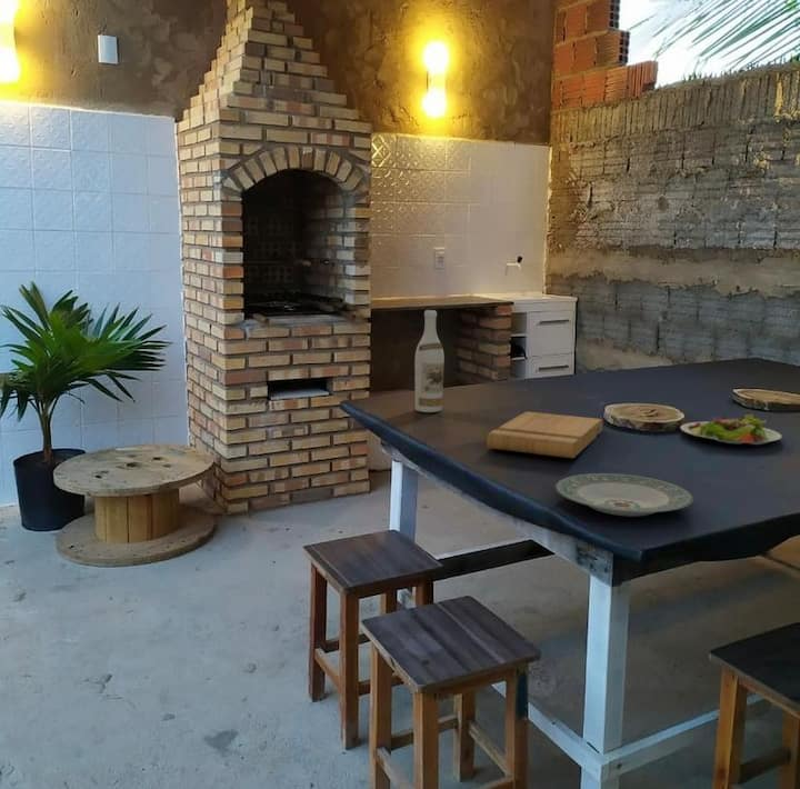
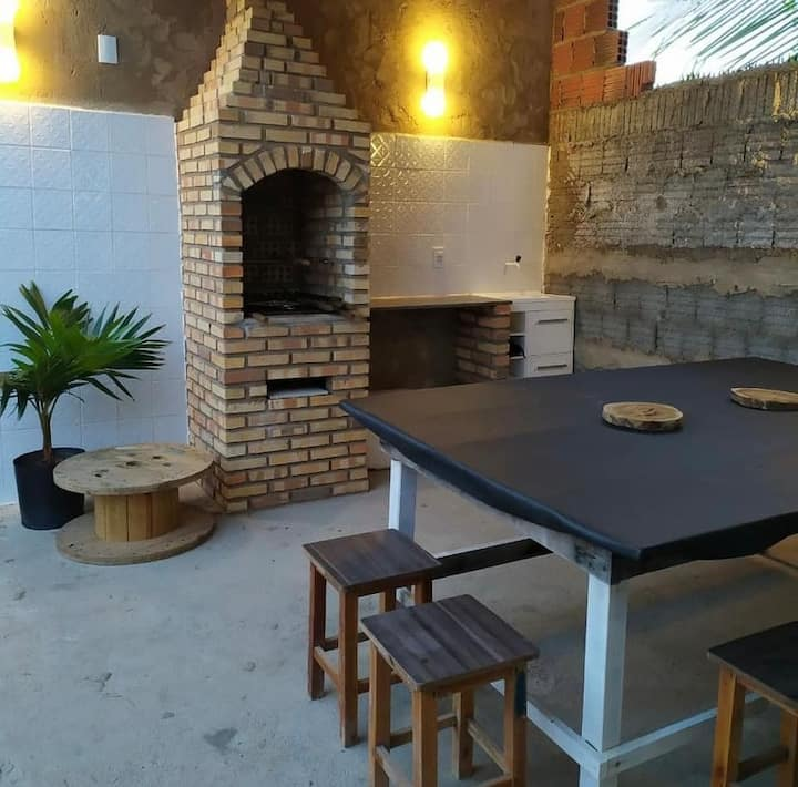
- cutting board [486,410,603,459]
- wine bottle [413,309,446,413]
- plate [554,472,694,518]
- salad plate [679,413,783,446]
